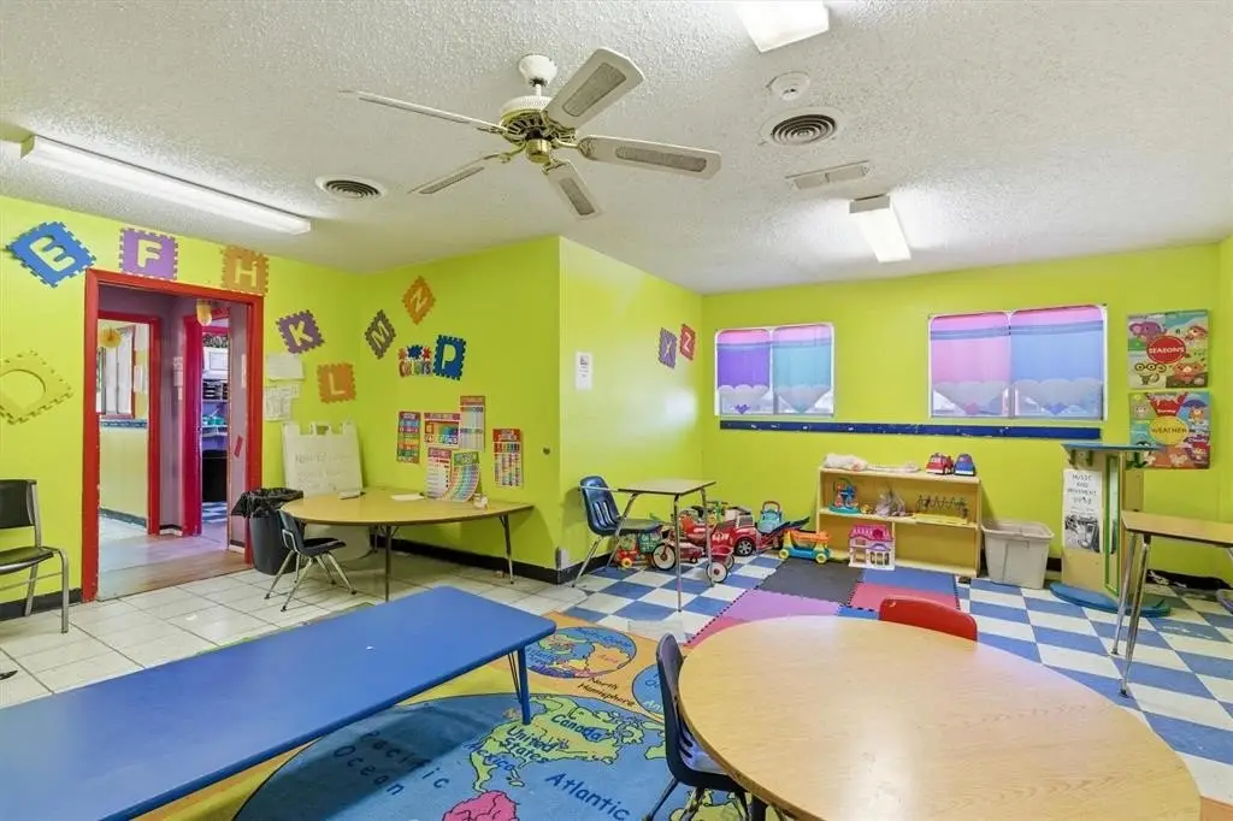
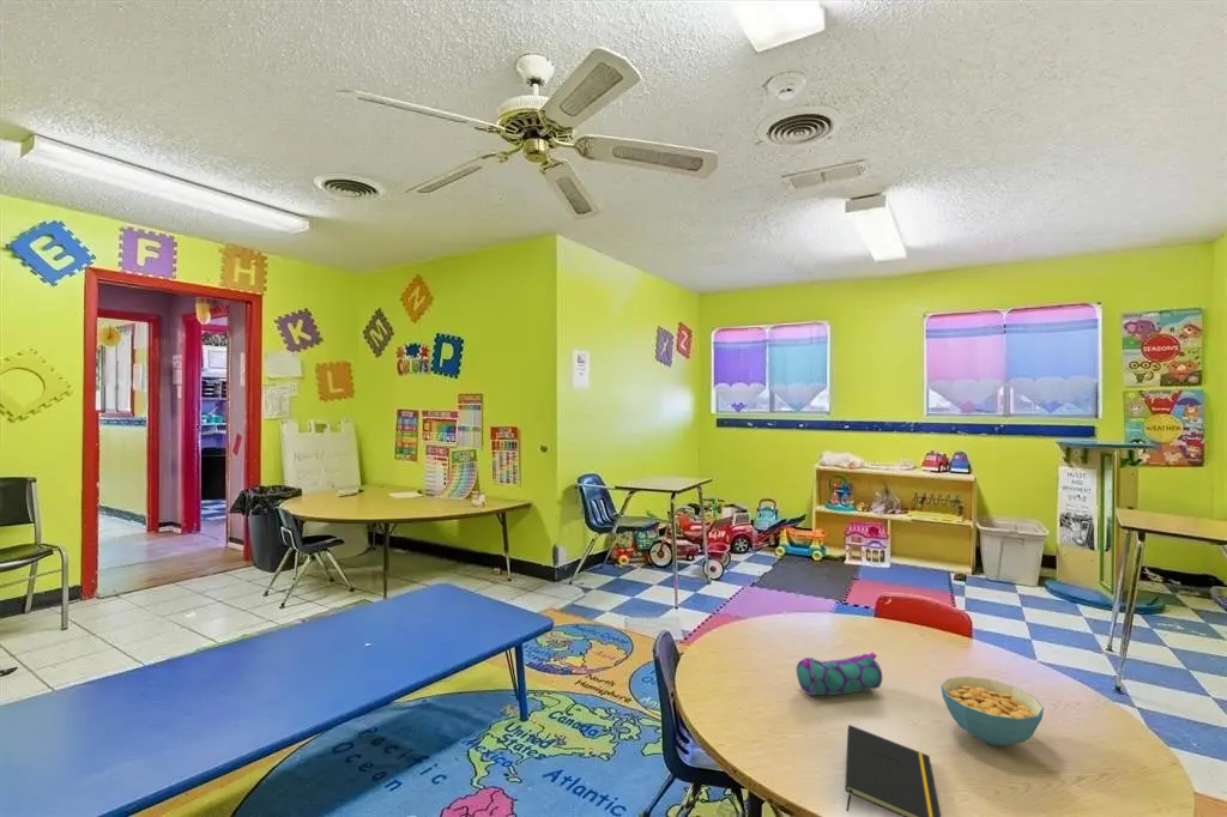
+ cereal bowl [939,676,1045,746]
+ pencil case [796,652,883,696]
+ notepad [844,724,942,817]
